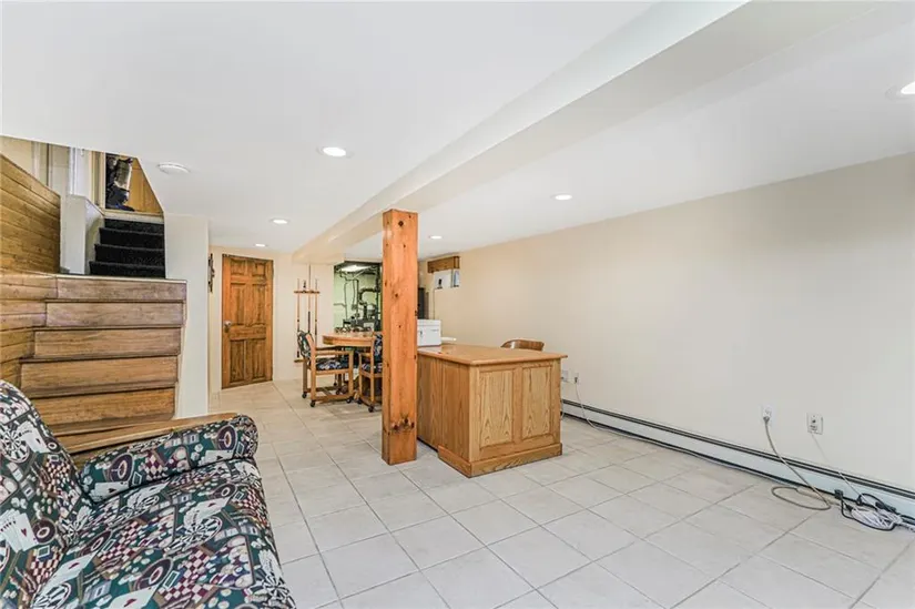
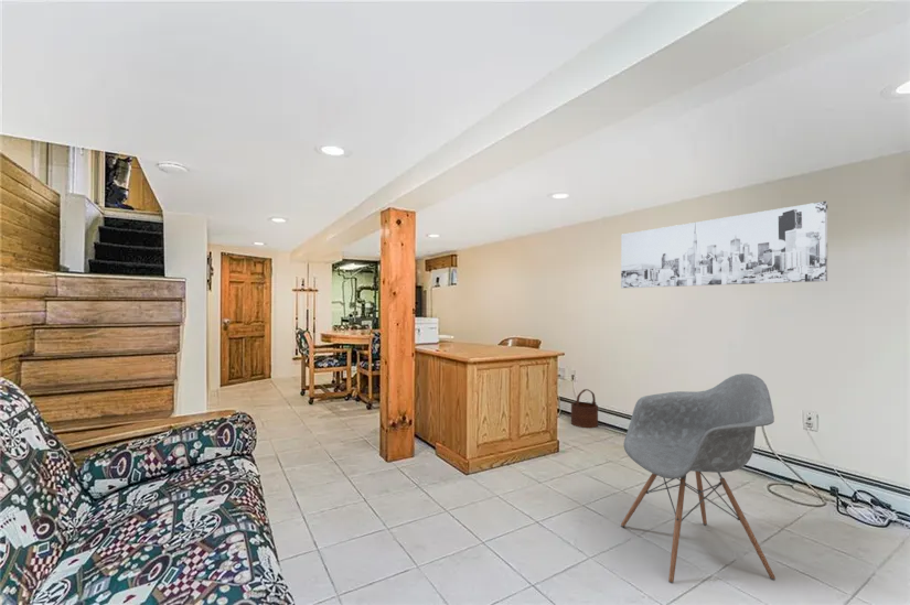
+ armchair [620,372,777,584]
+ wooden bucket [570,388,599,429]
+ wall art [620,201,828,289]
